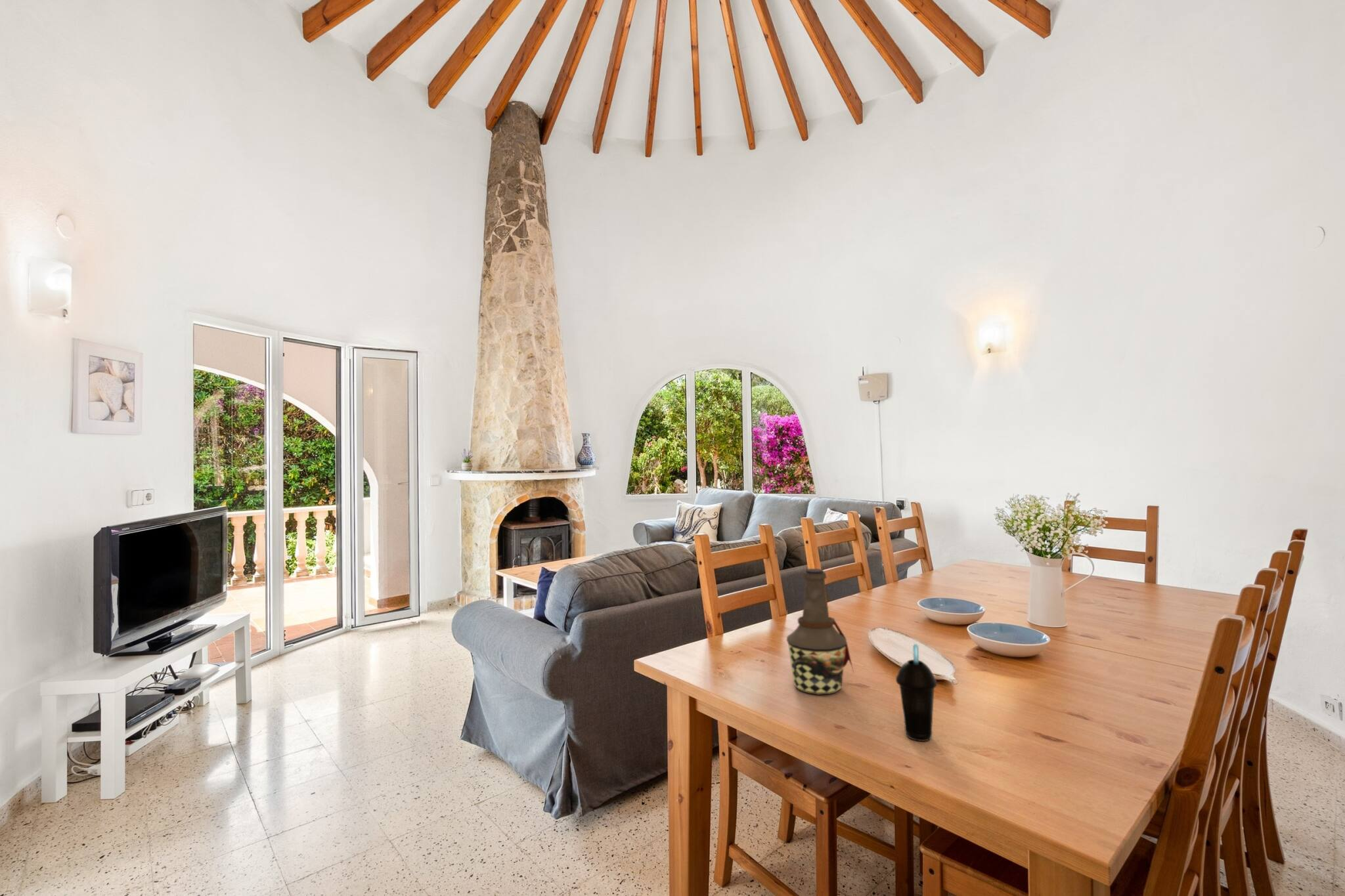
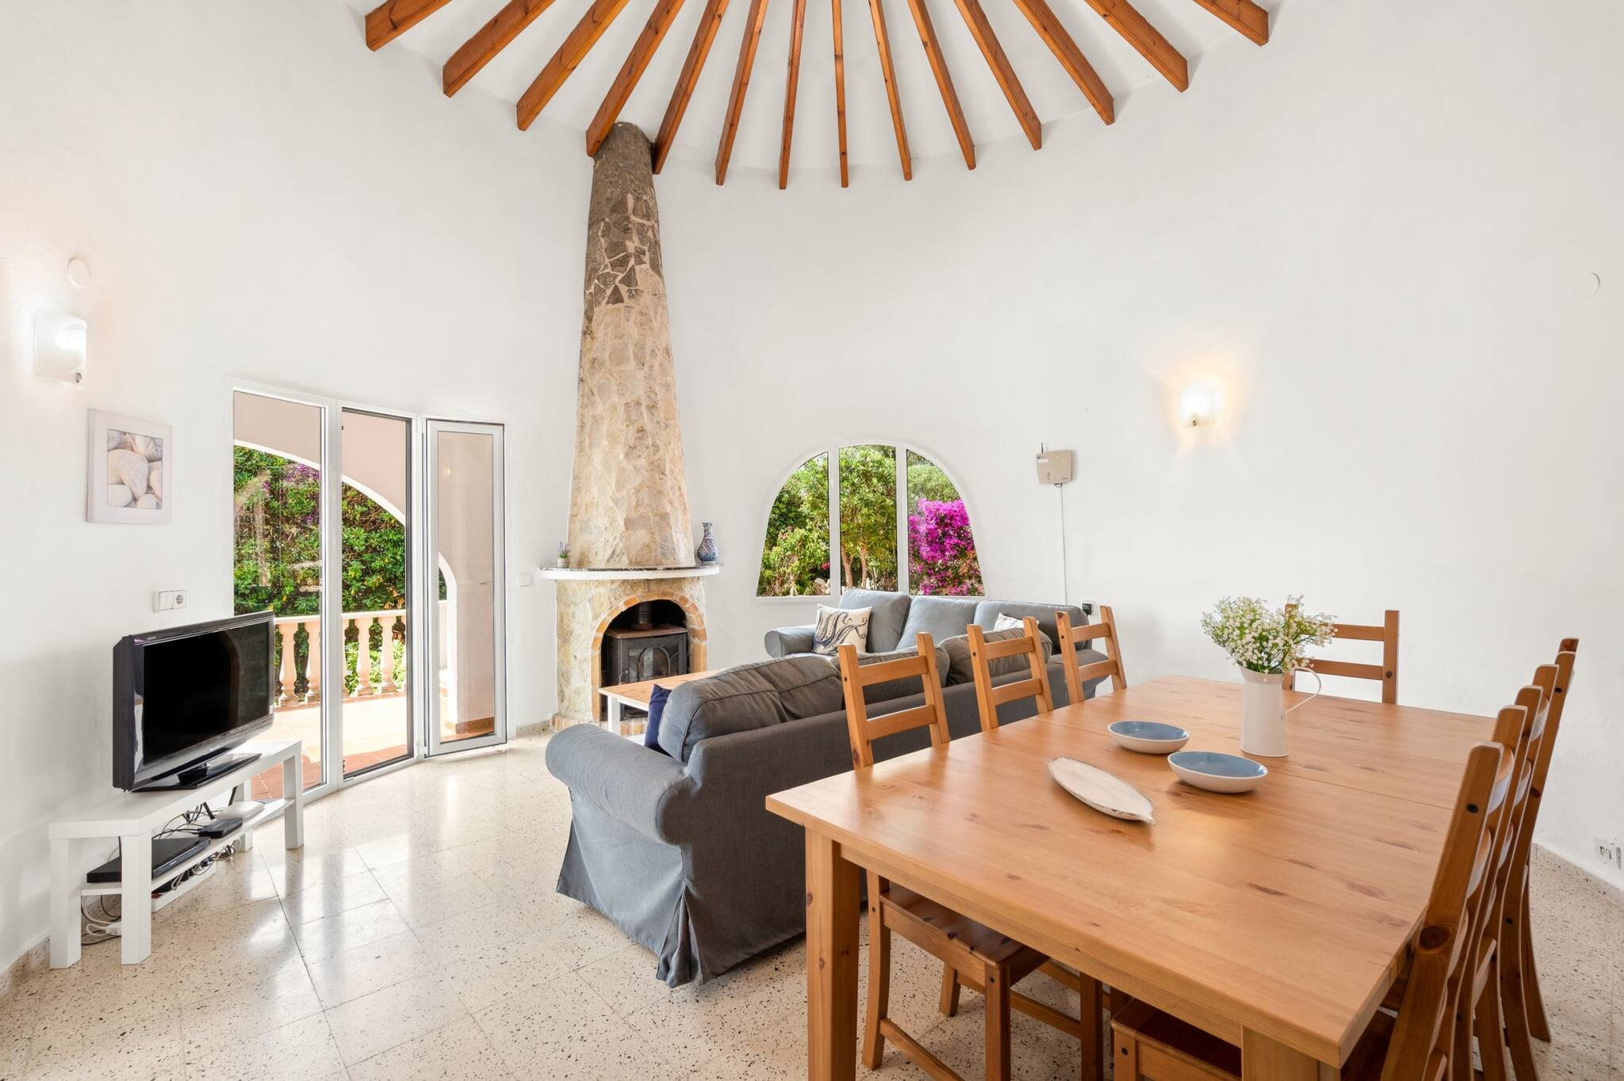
- bottle [786,568,854,695]
- cup [895,643,938,742]
